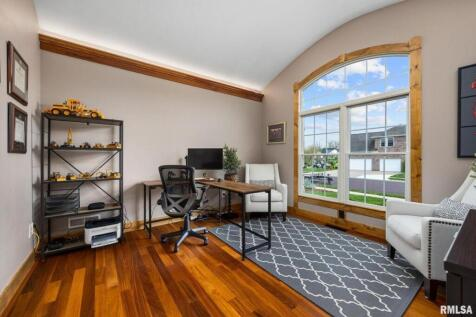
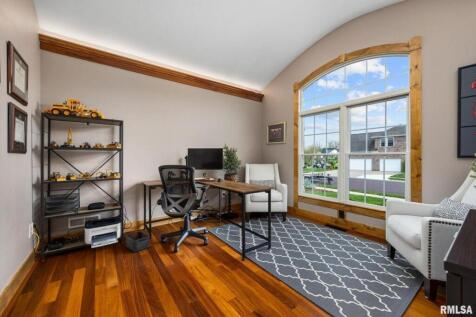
+ storage bin [125,230,151,253]
